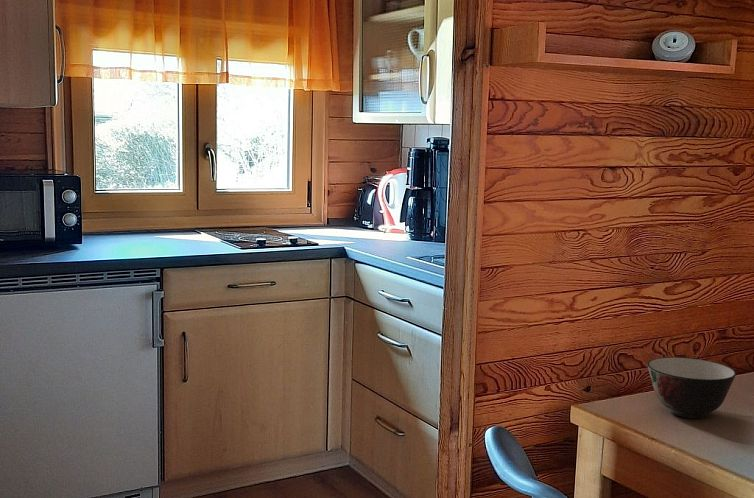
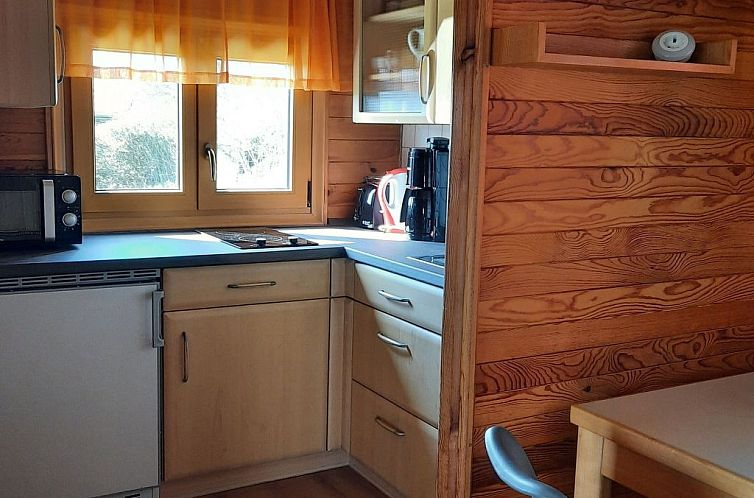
- soup bowl [646,356,737,419]
